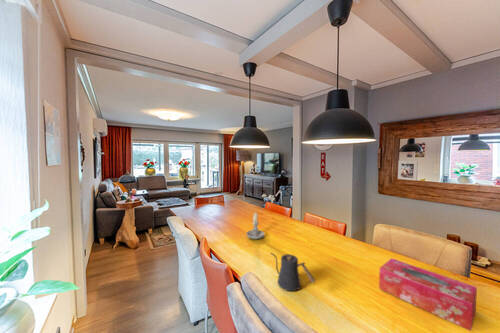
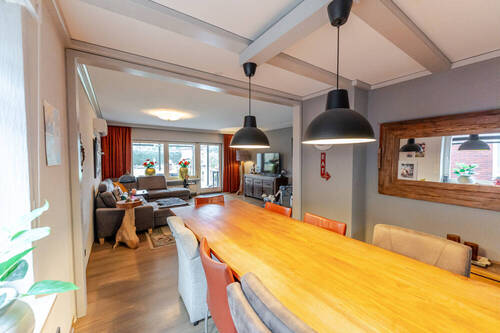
- kettle [269,252,316,292]
- tissue box [378,257,478,332]
- candle [246,212,265,240]
